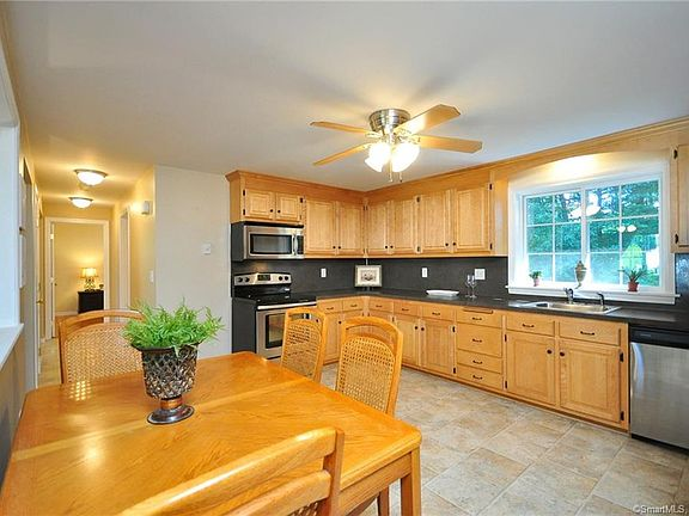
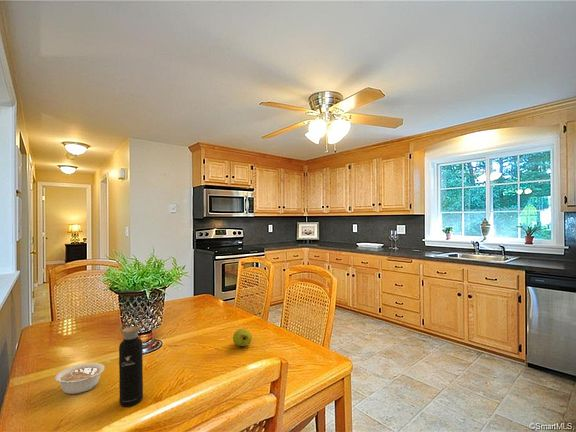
+ fruit [232,328,253,347]
+ water bottle [118,321,144,407]
+ legume [54,362,105,395]
